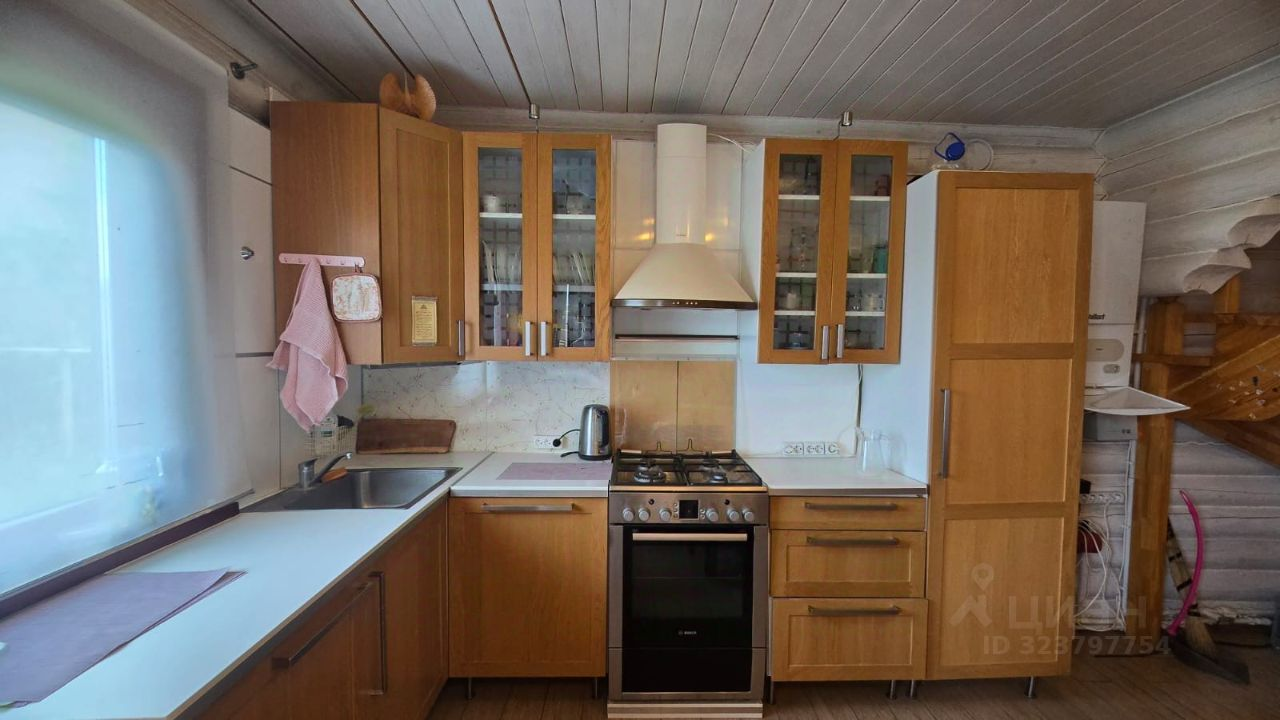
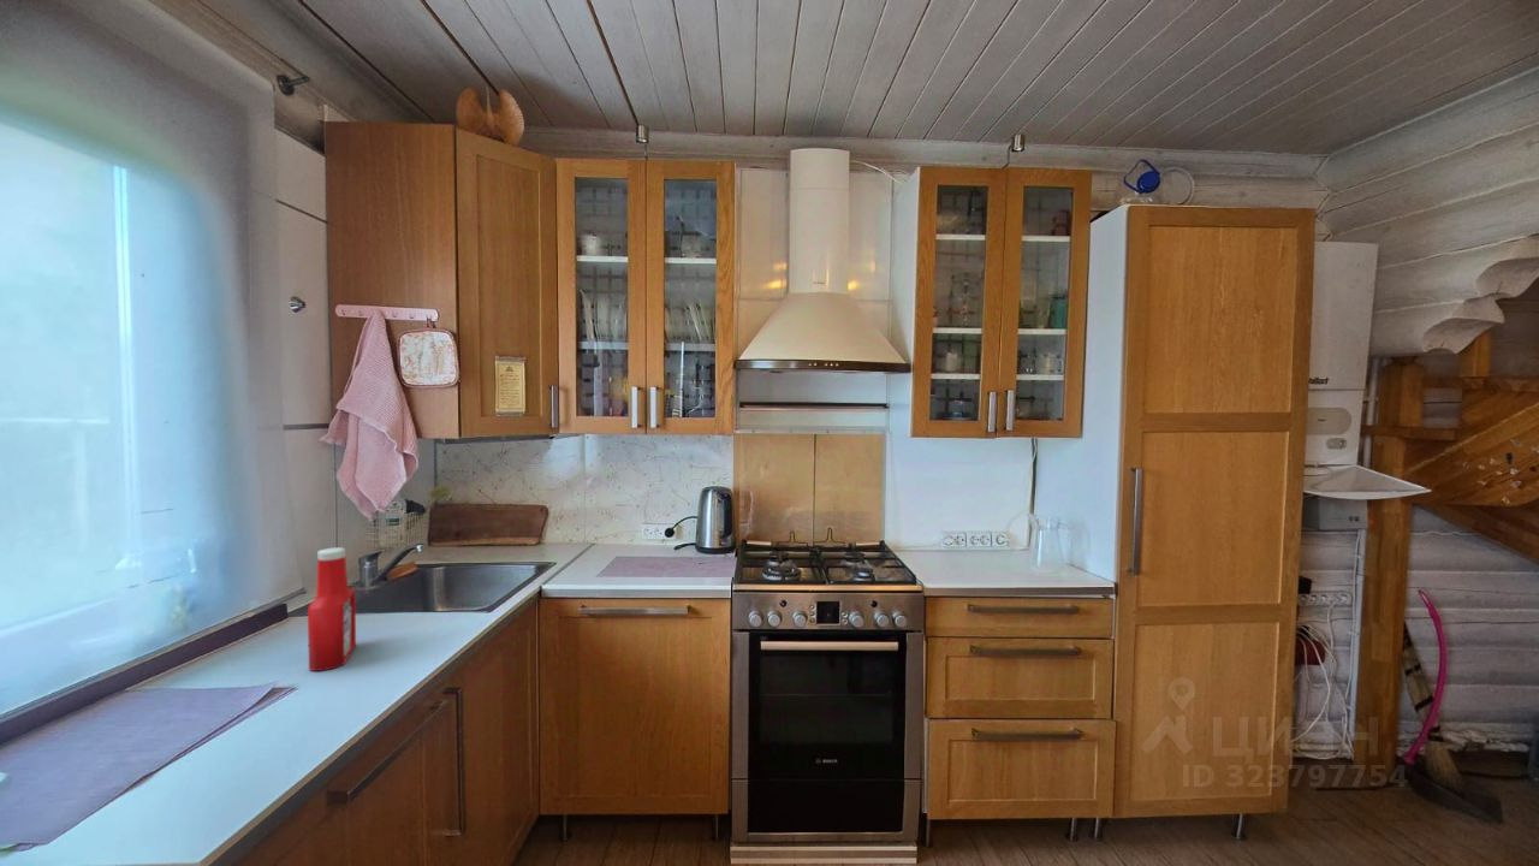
+ soap bottle [307,546,357,672]
